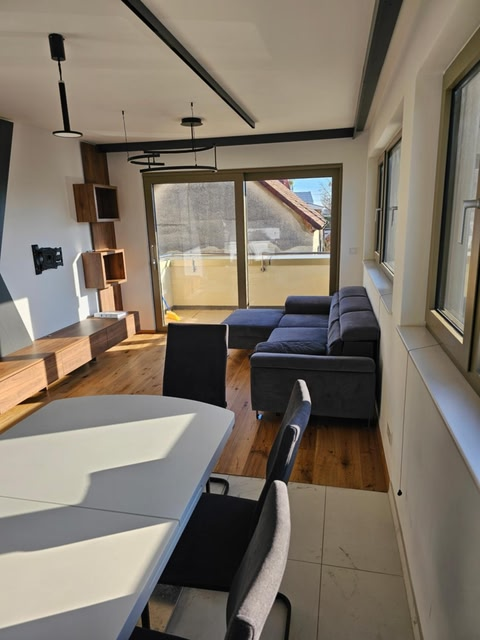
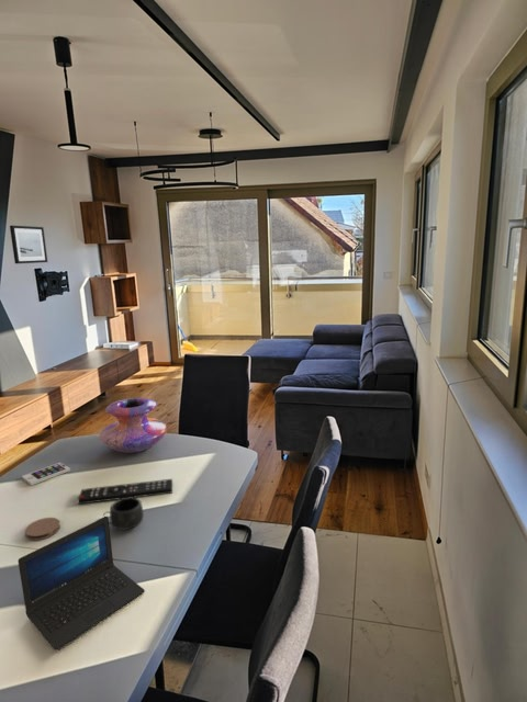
+ wall art [9,225,48,264]
+ coaster [24,517,61,541]
+ mug [102,497,145,531]
+ smartphone [21,462,71,486]
+ laptop [18,516,145,650]
+ decorative vase [99,397,168,454]
+ remote control [77,478,173,506]
